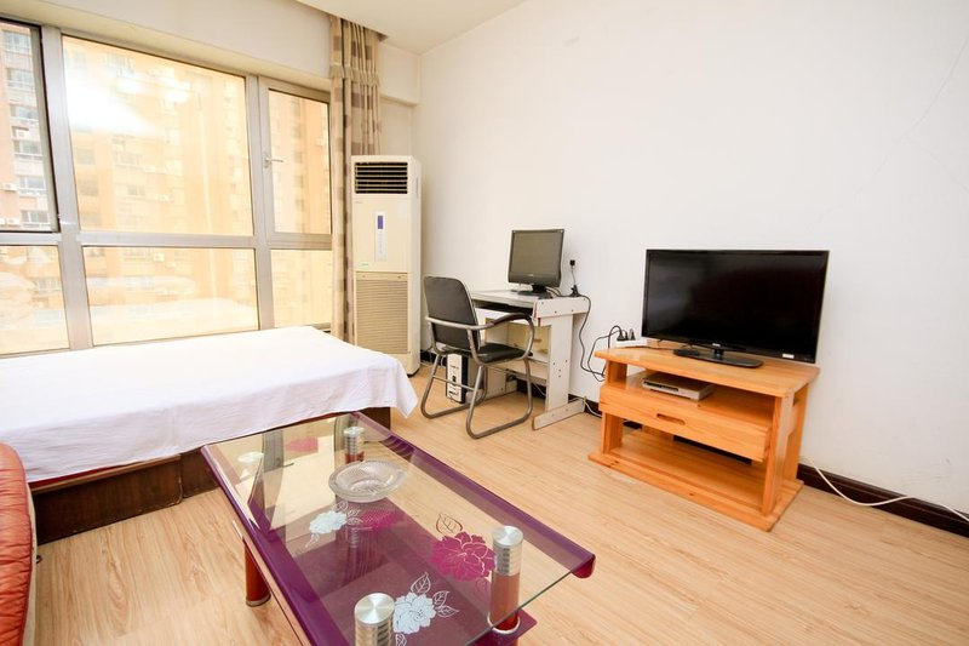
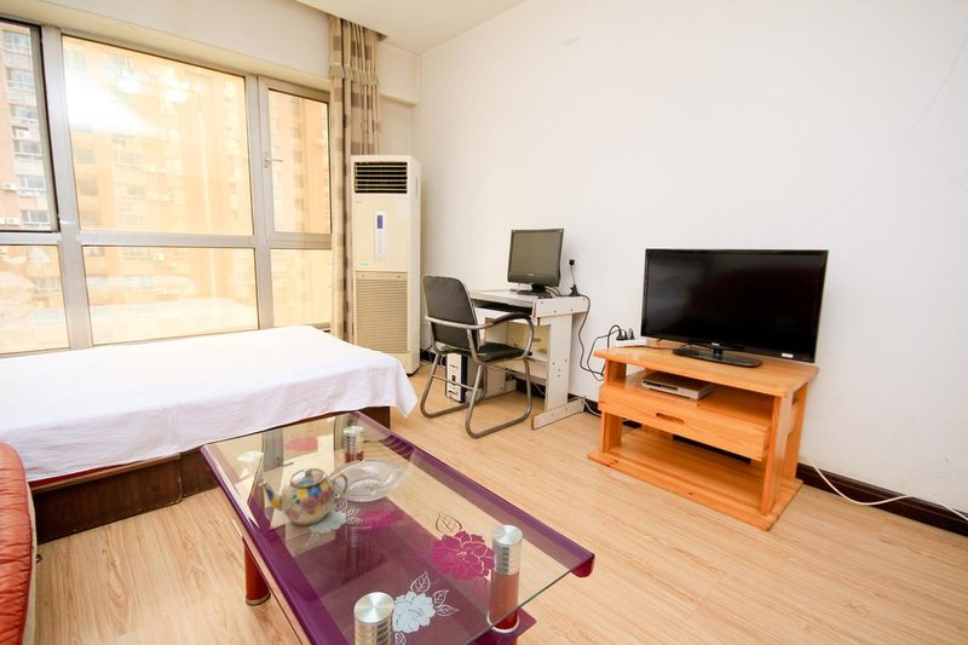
+ teapot [258,467,348,526]
